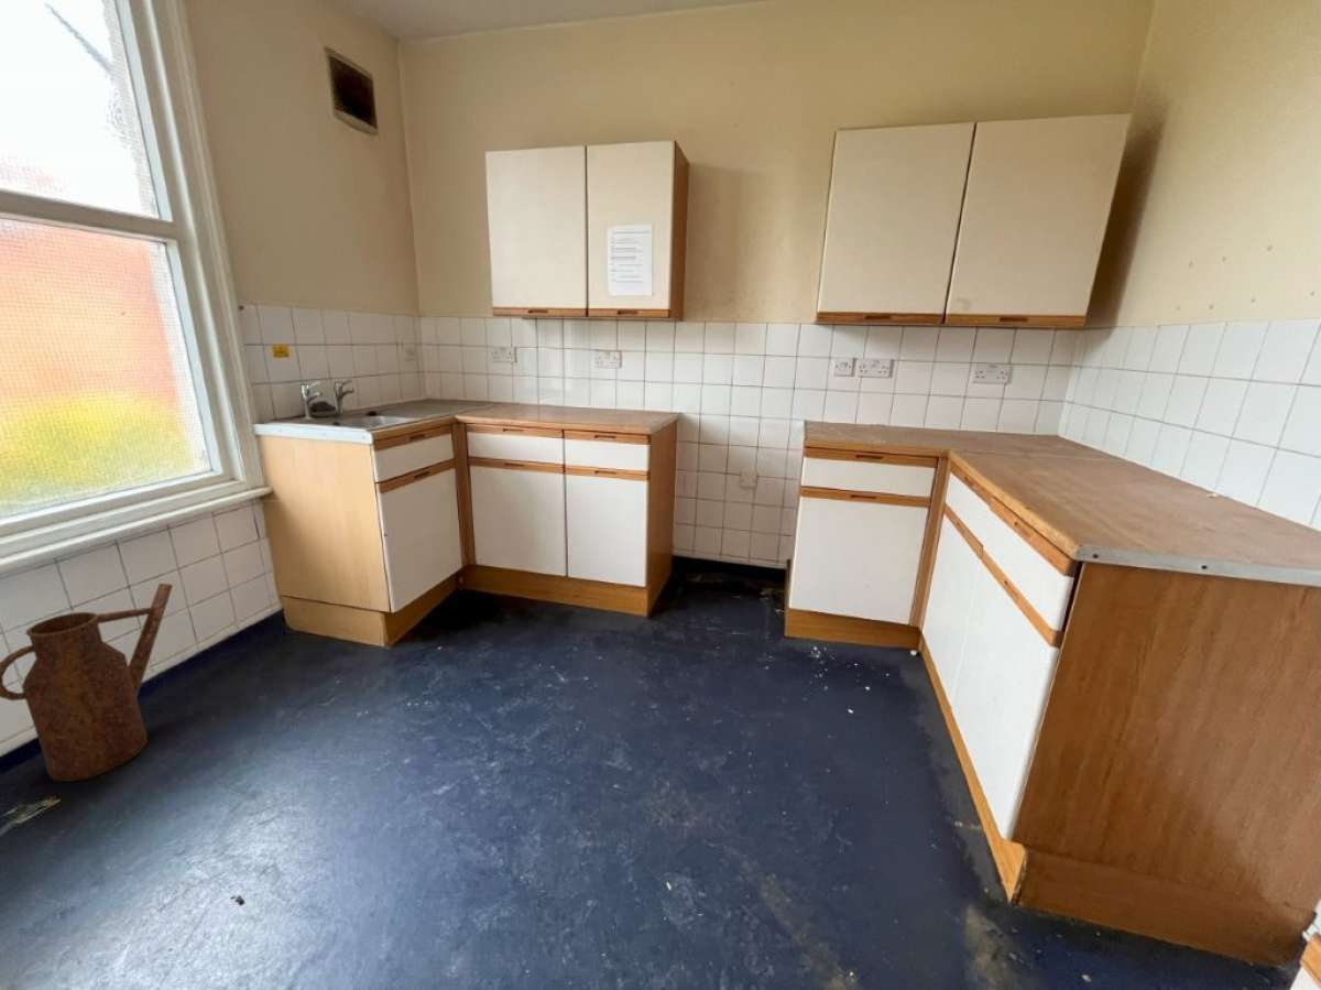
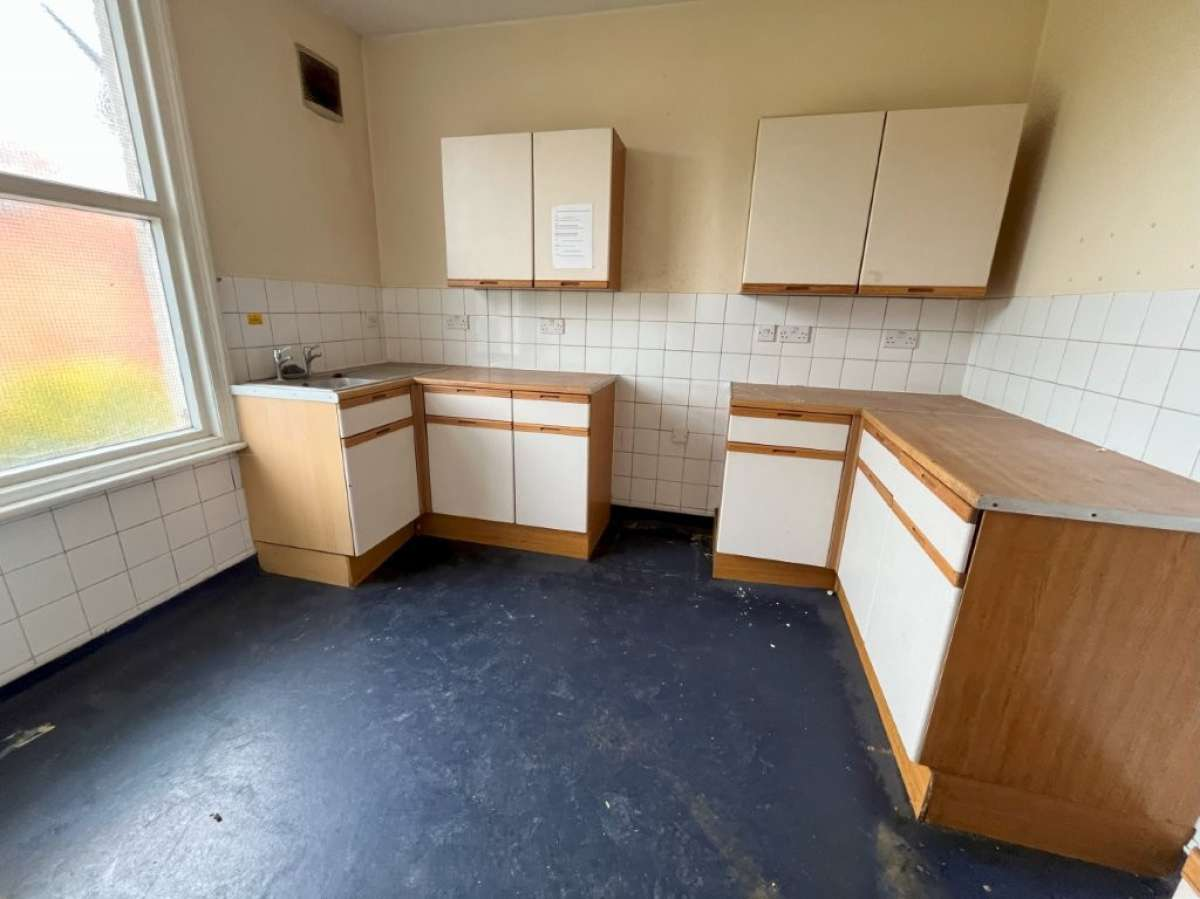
- watering can [0,583,174,783]
